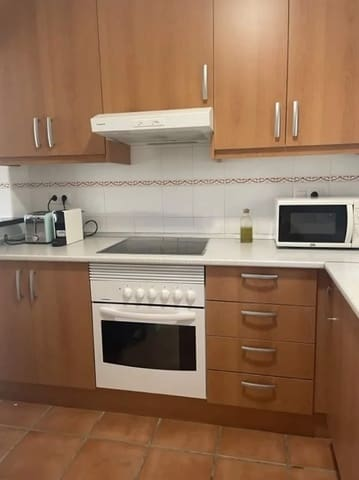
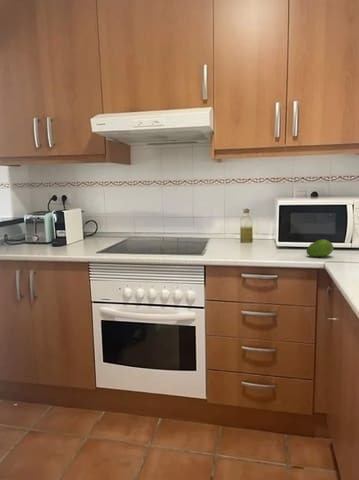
+ fruit [305,239,334,258]
